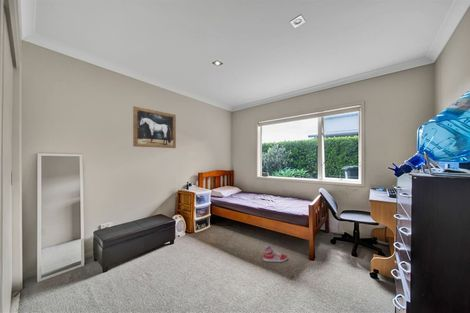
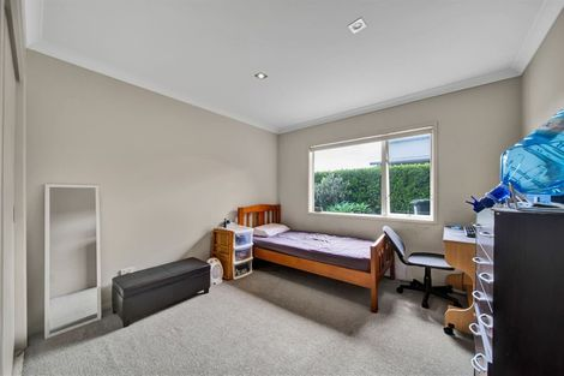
- sneaker [262,244,289,263]
- wall art [132,105,177,149]
